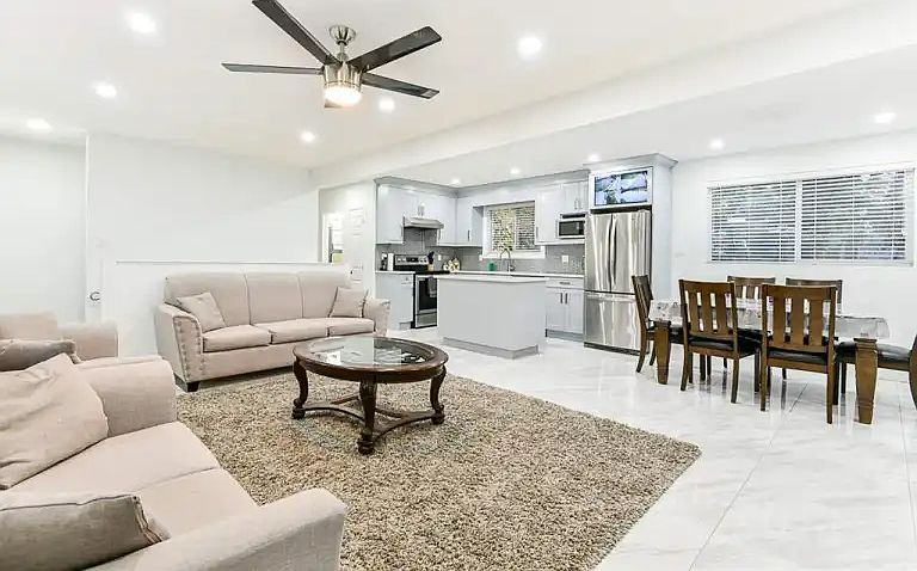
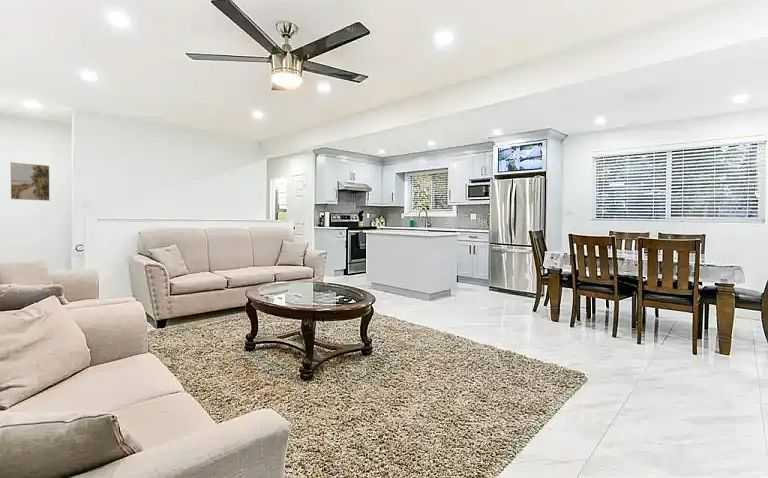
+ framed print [9,161,51,202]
